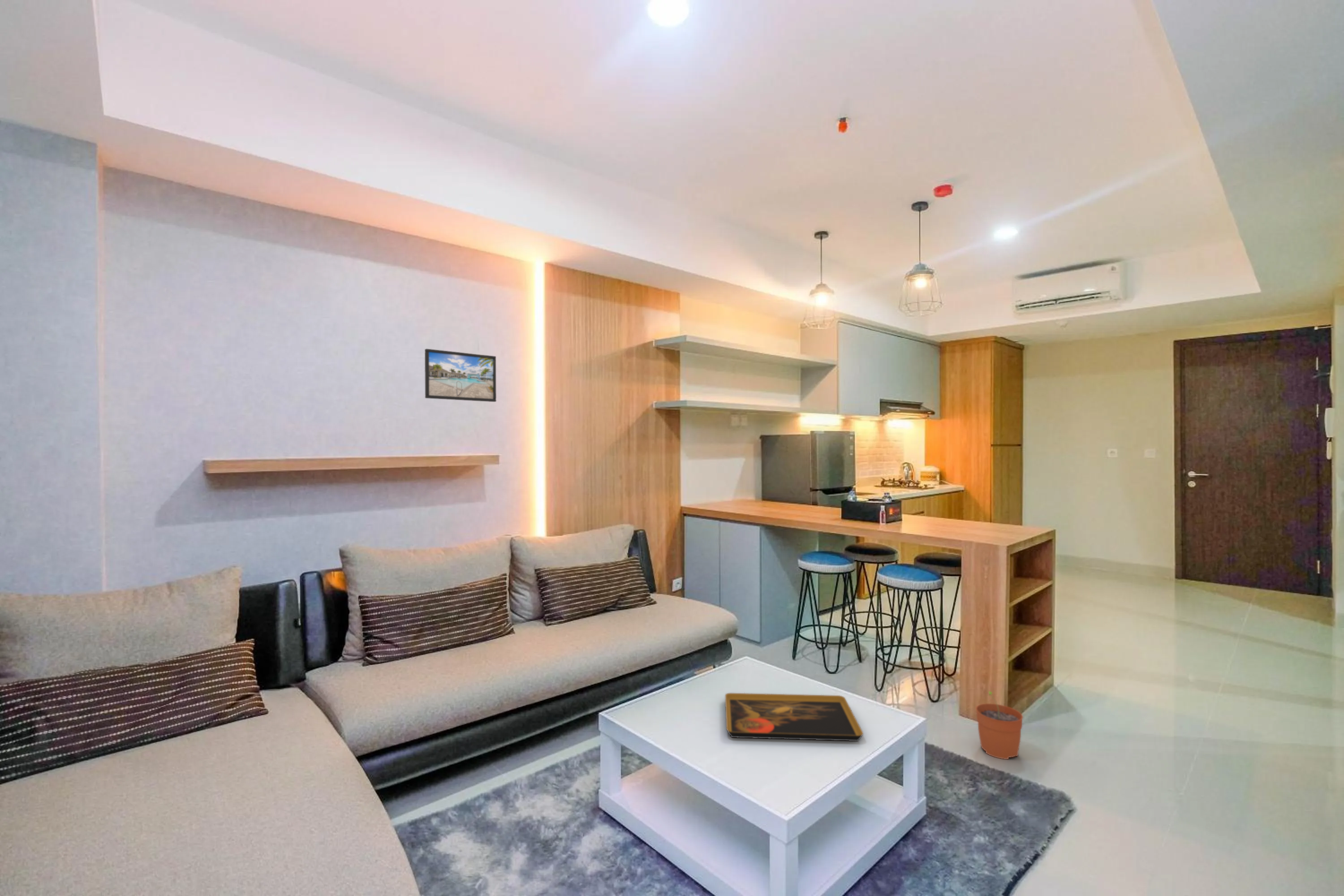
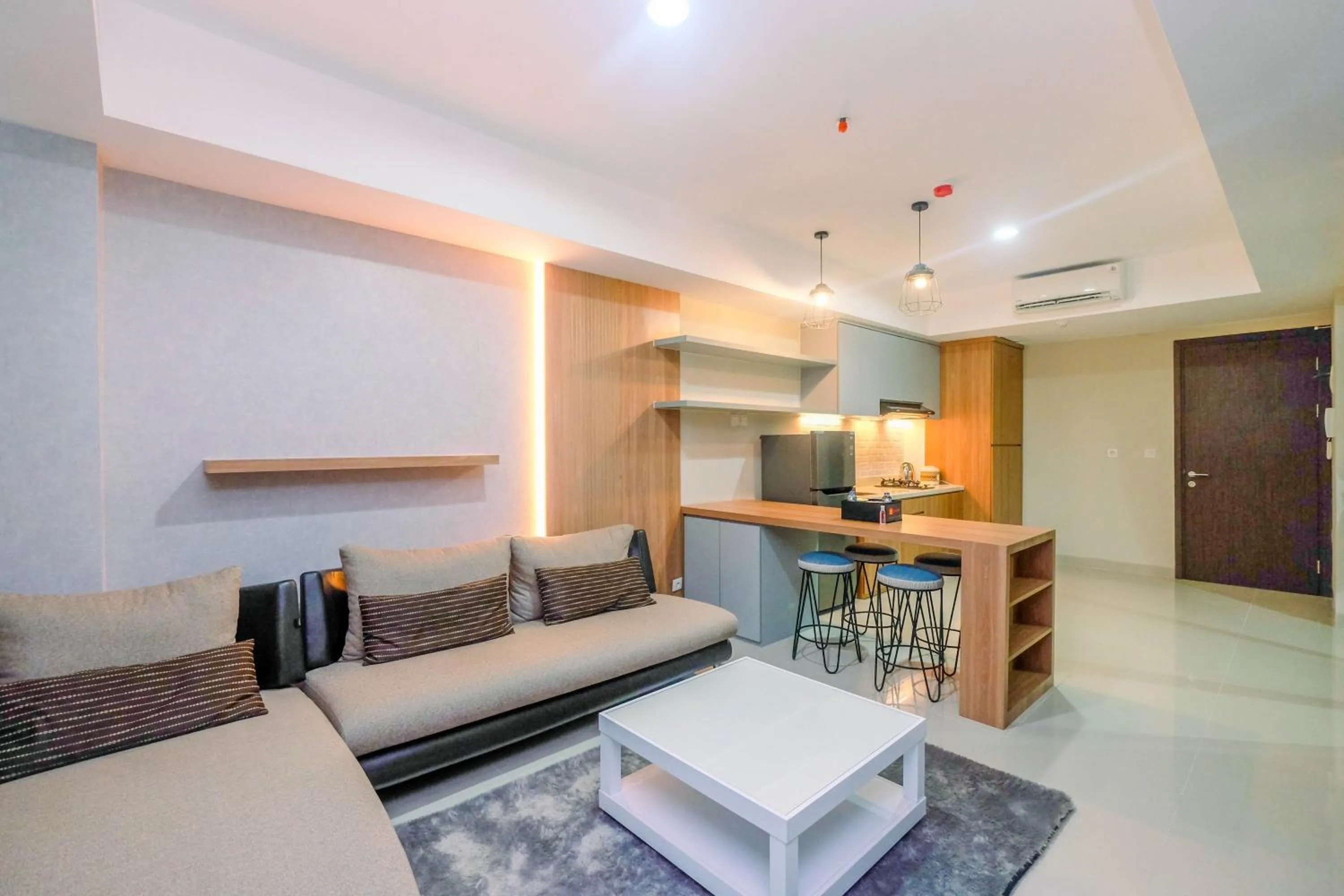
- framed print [424,348,497,402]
- plant pot [975,691,1023,760]
- decorative tray [725,693,864,741]
